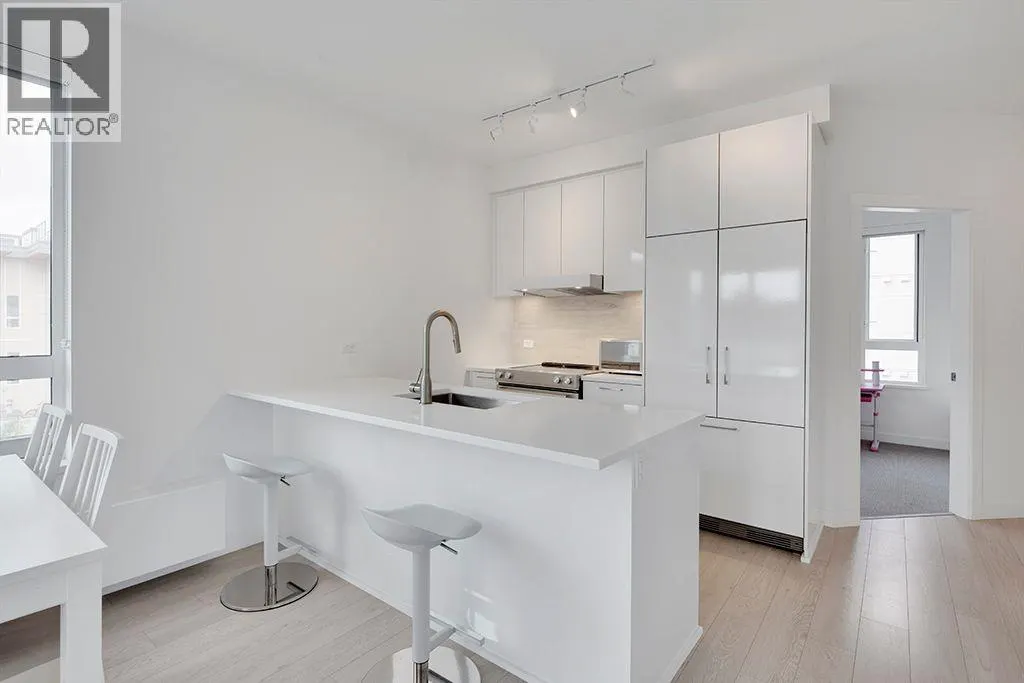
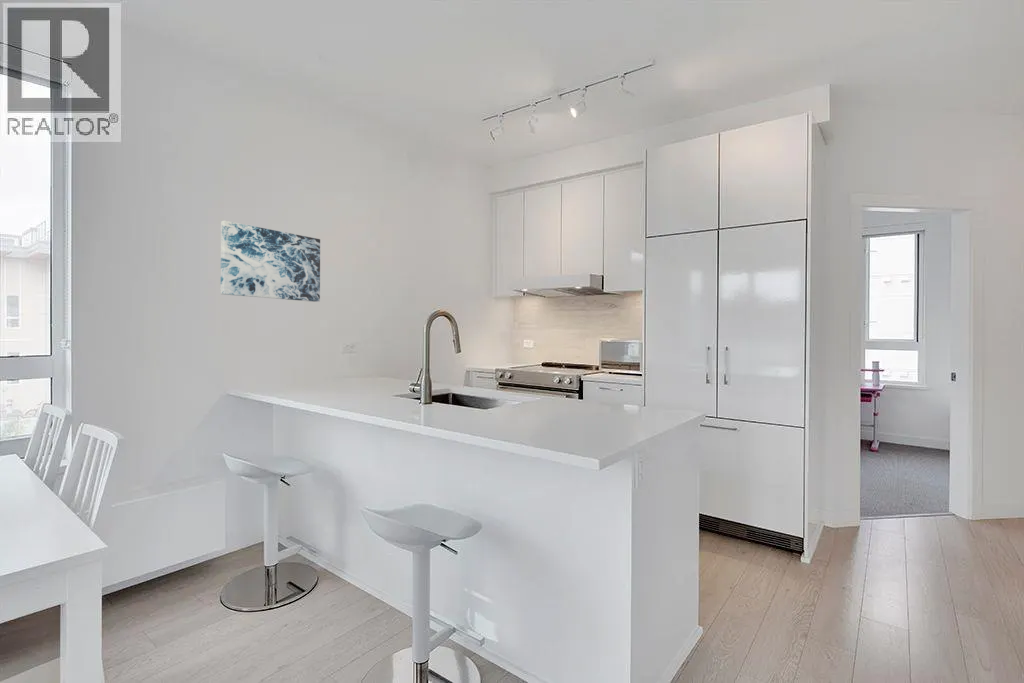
+ wall art [220,220,321,303]
